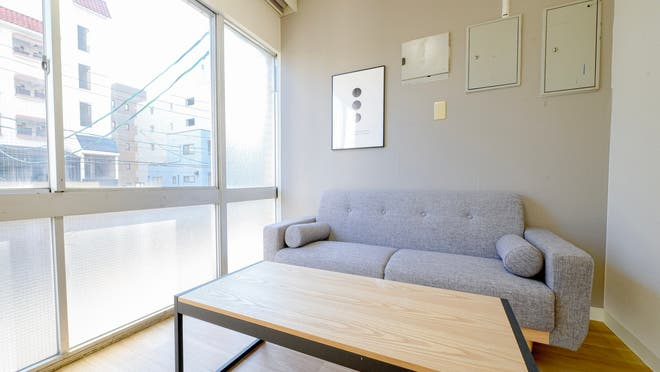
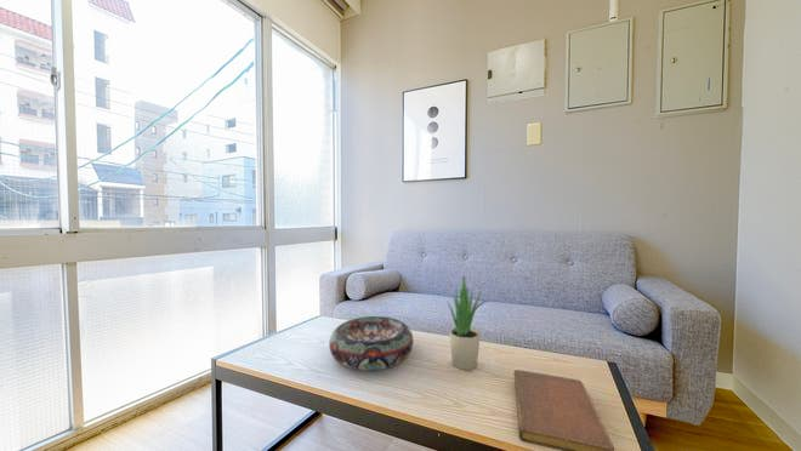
+ decorative bowl [328,315,415,371]
+ potted plant [447,275,482,371]
+ notebook [512,369,615,451]
